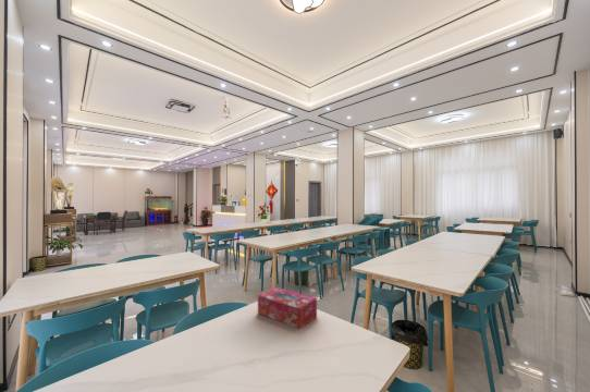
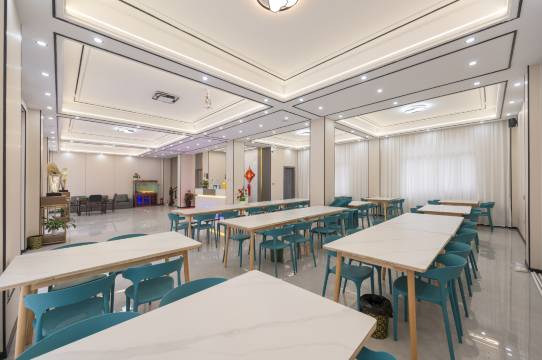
- tissue box [257,286,318,330]
